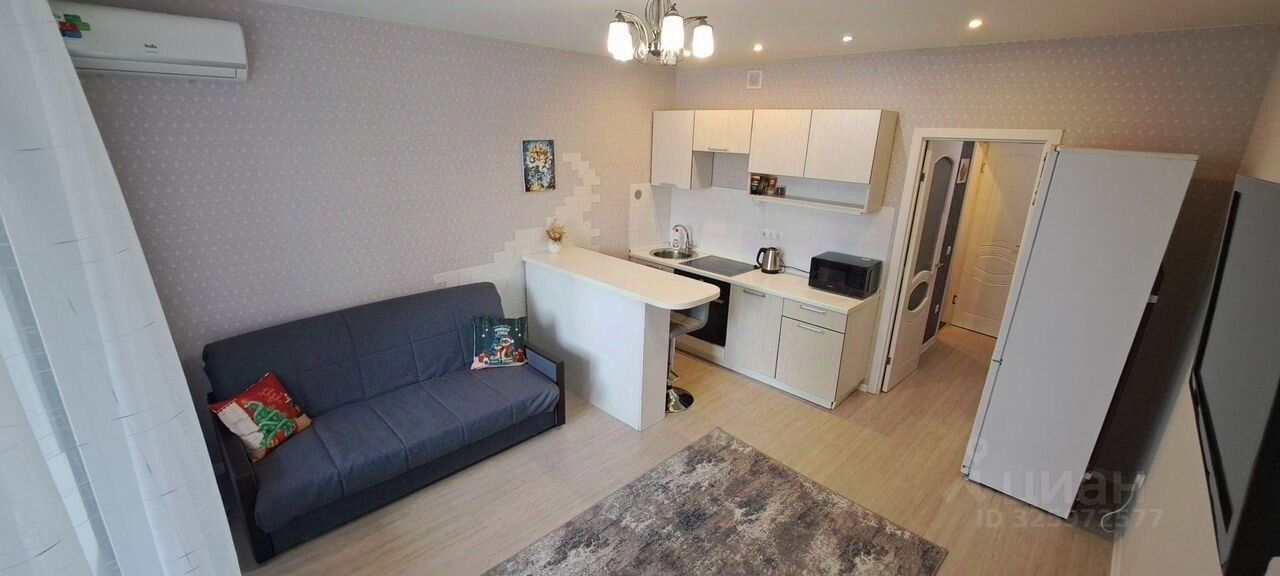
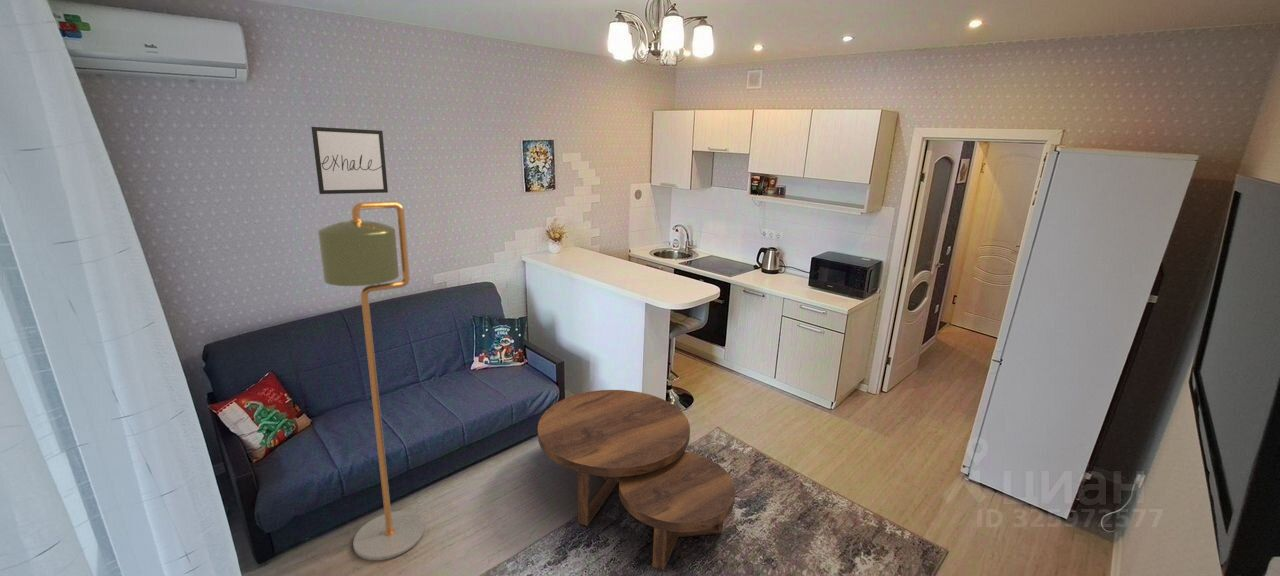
+ wall art [310,126,389,195]
+ floor lamp [317,201,426,561]
+ coffee table [537,389,736,571]
